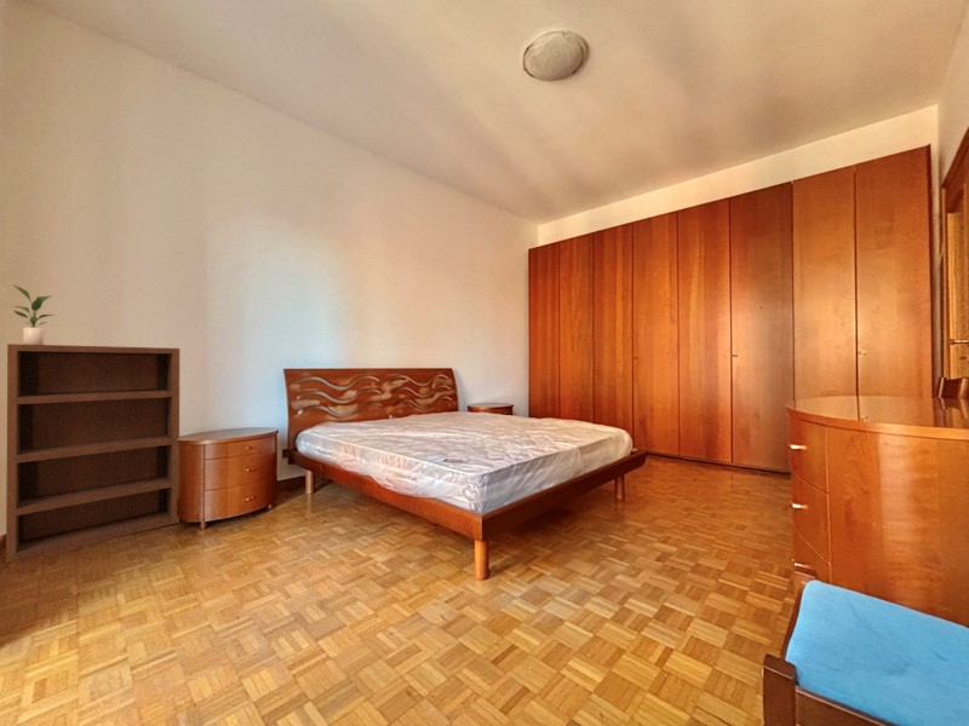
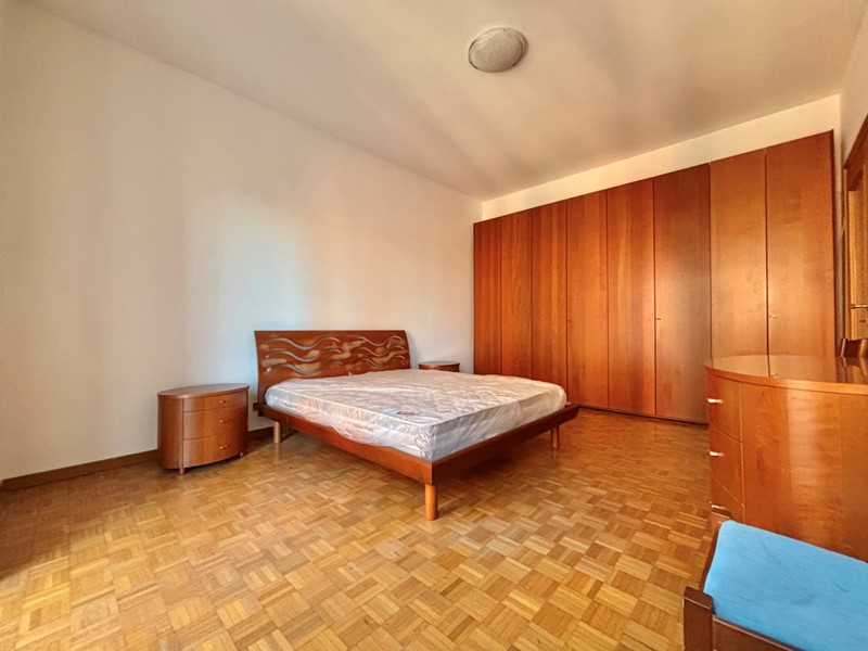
- bookcase [5,342,180,564]
- potted plant [11,283,55,345]
